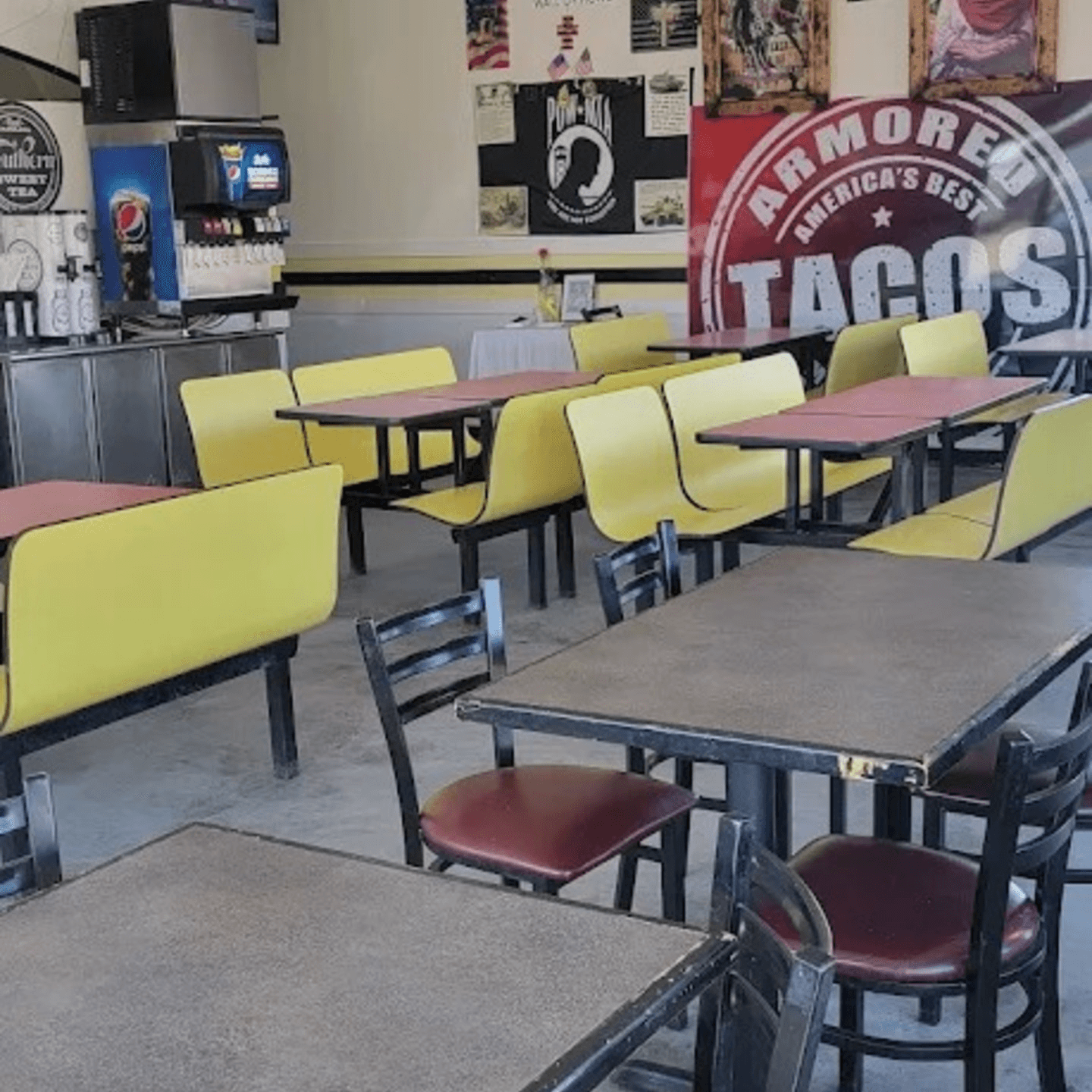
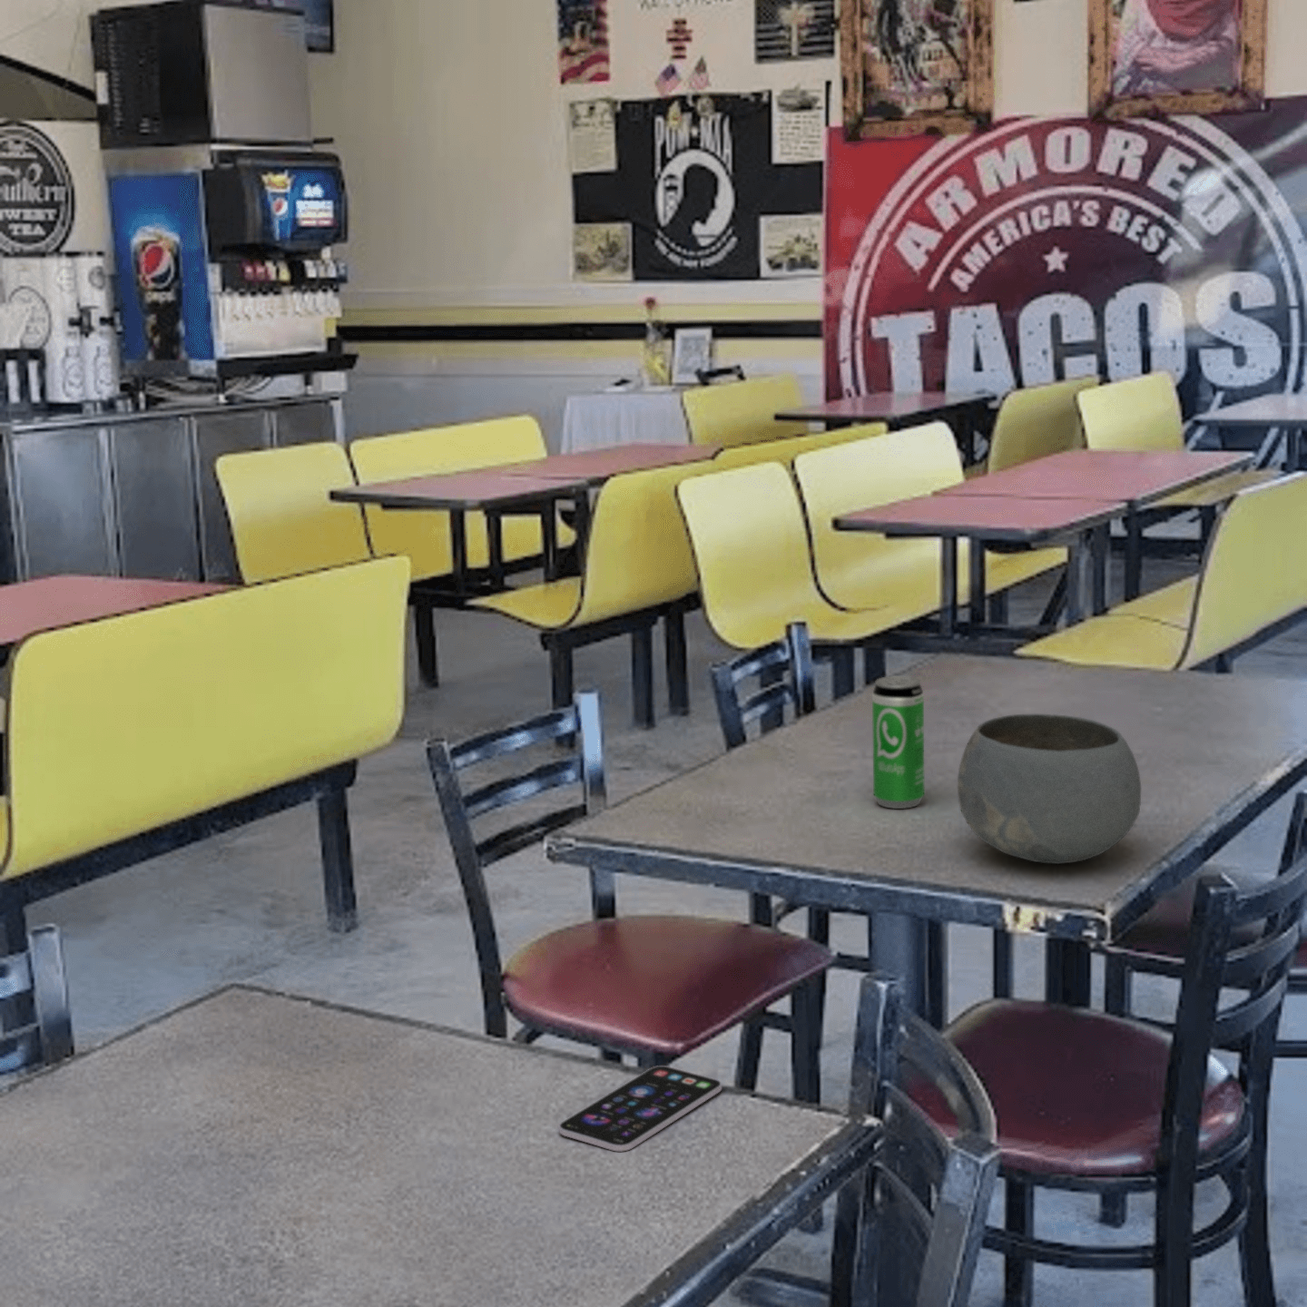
+ beverage can [871,675,925,809]
+ smartphone [558,1065,723,1151]
+ bowl [956,713,1142,865]
